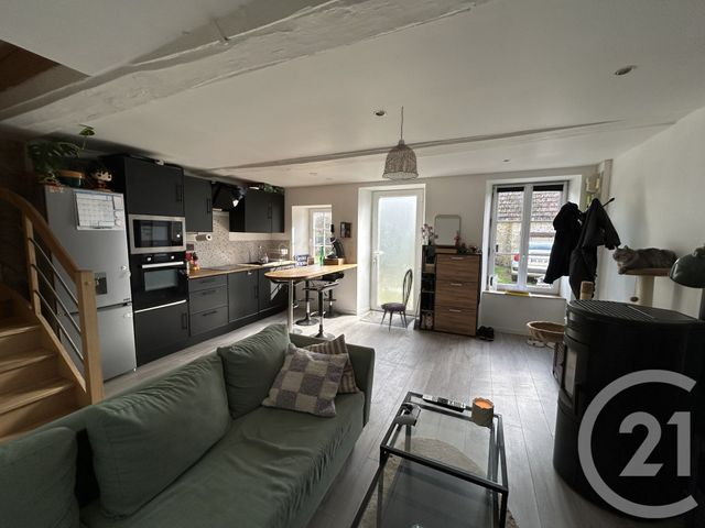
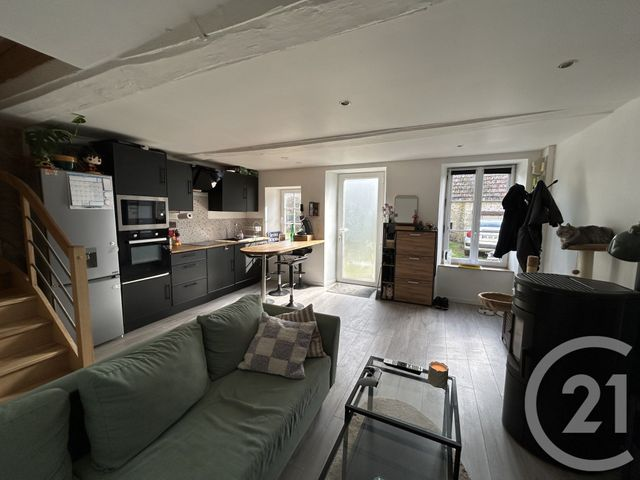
- pendant lamp [381,106,420,182]
- dining chair [380,268,414,333]
